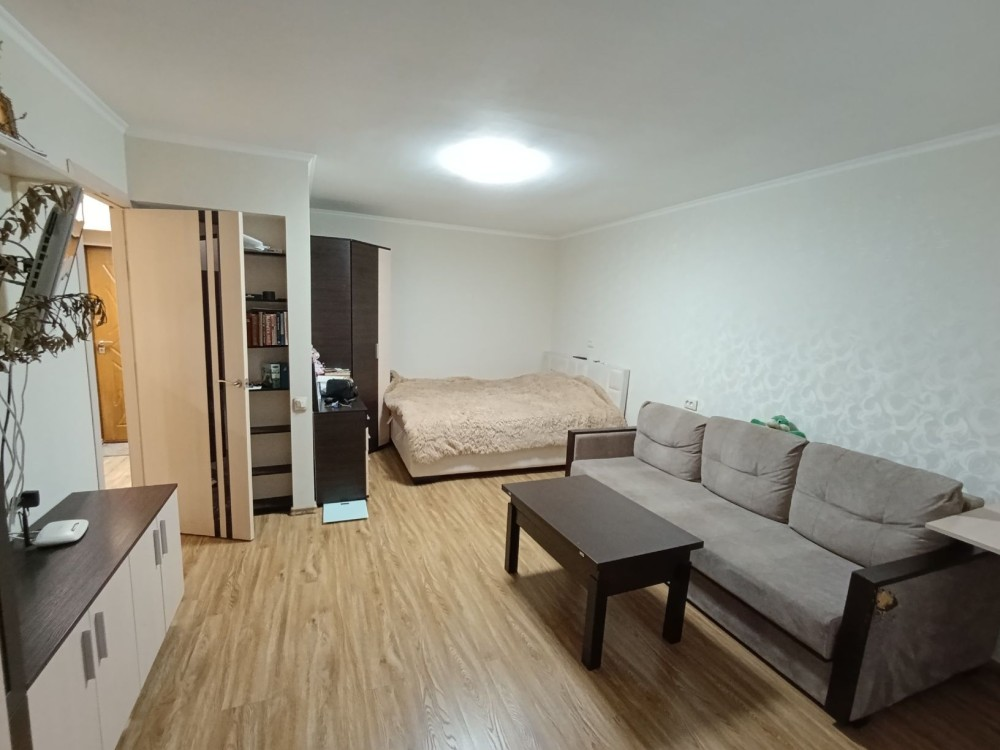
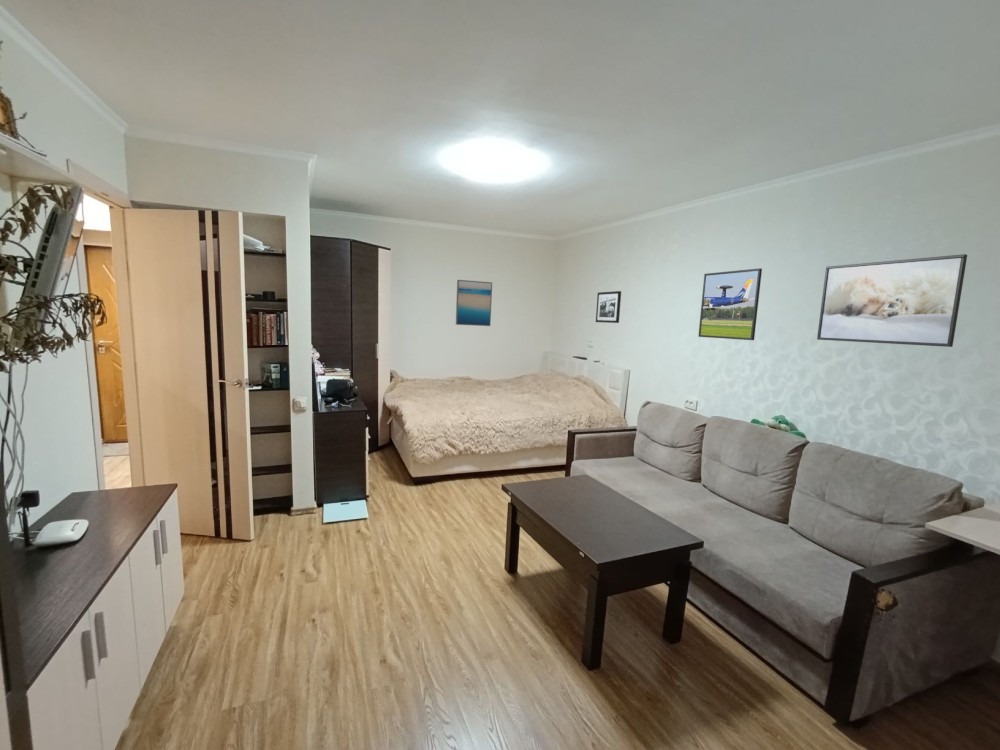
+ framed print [816,253,968,348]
+ wall art [455,279,493,327]
+ picture frame [595,290,622,324]
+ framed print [697,267,763,341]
